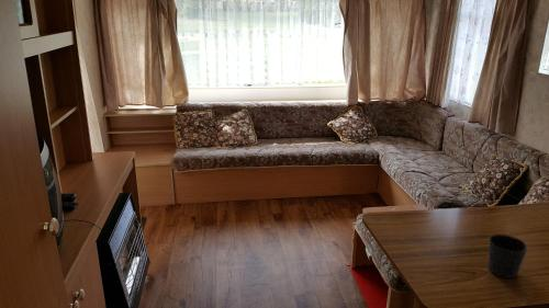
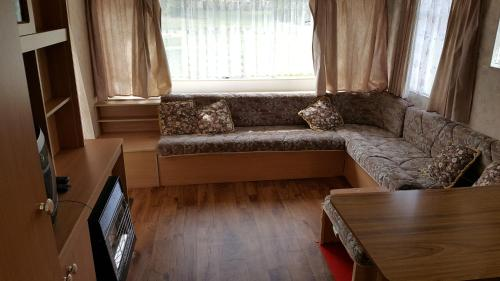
- cup [488,233,528,280]
